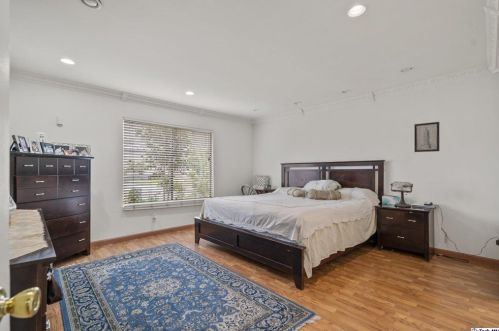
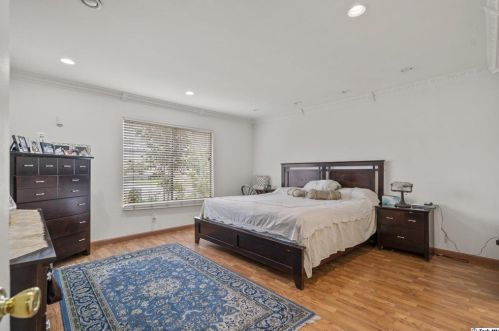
- wall art [413,121,440,153]
